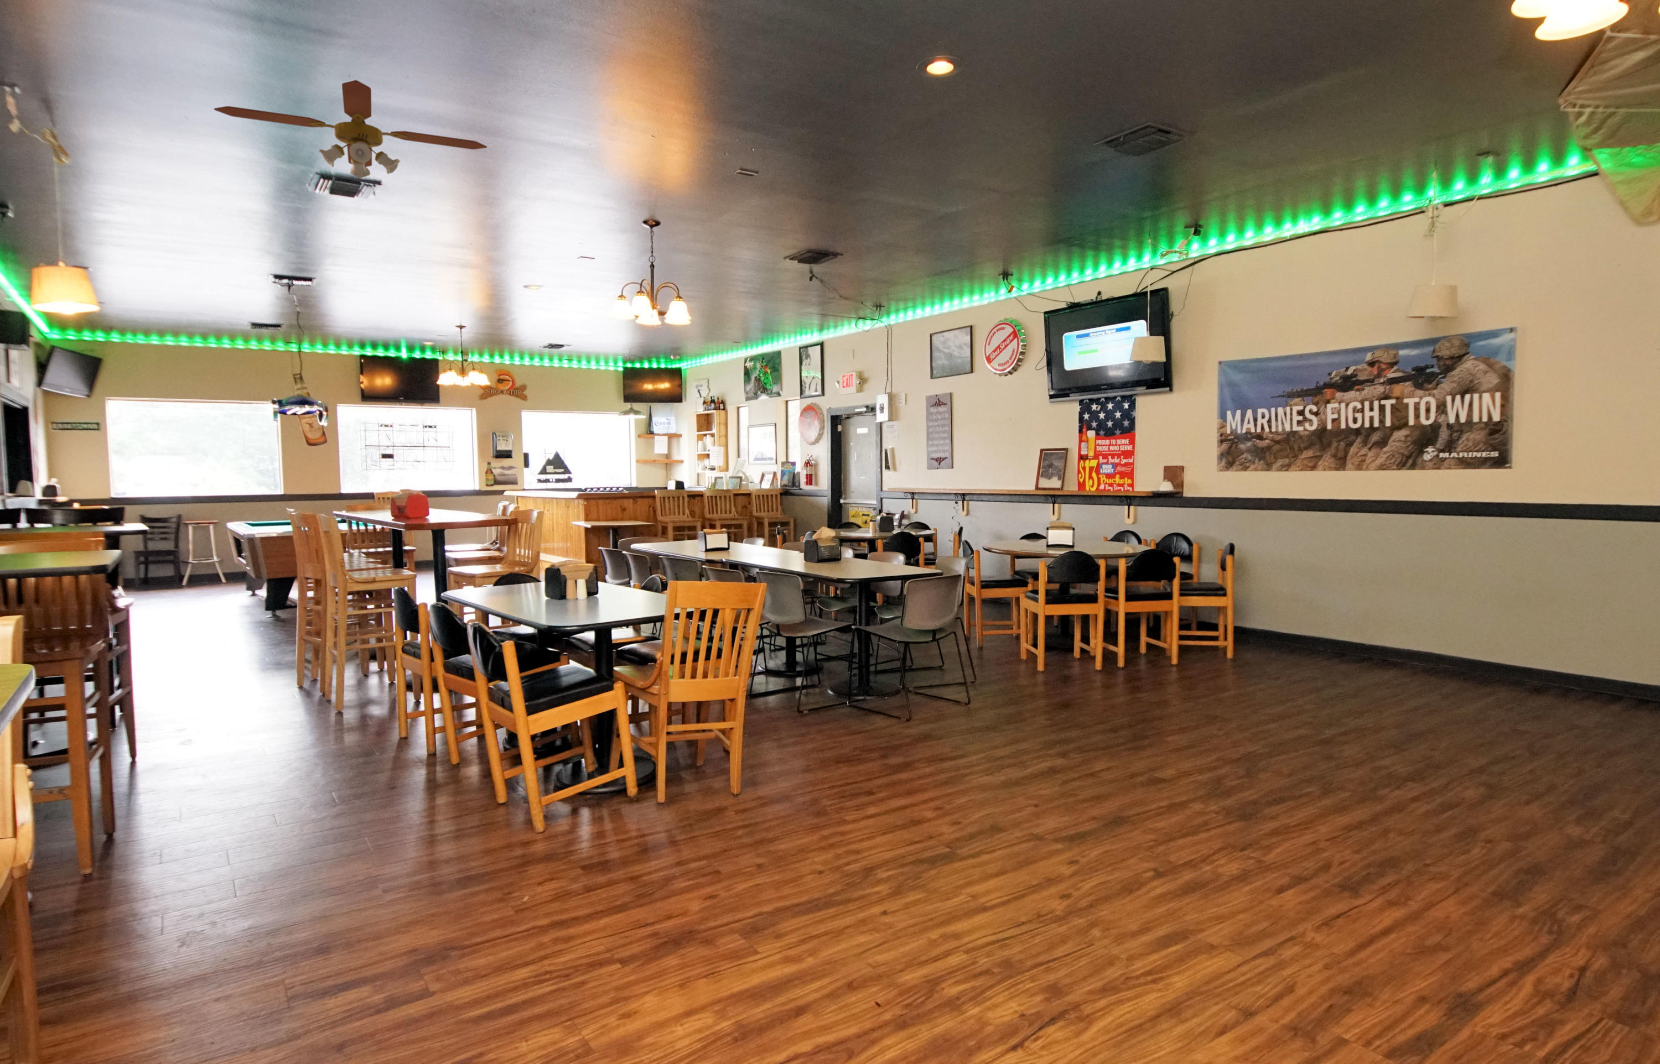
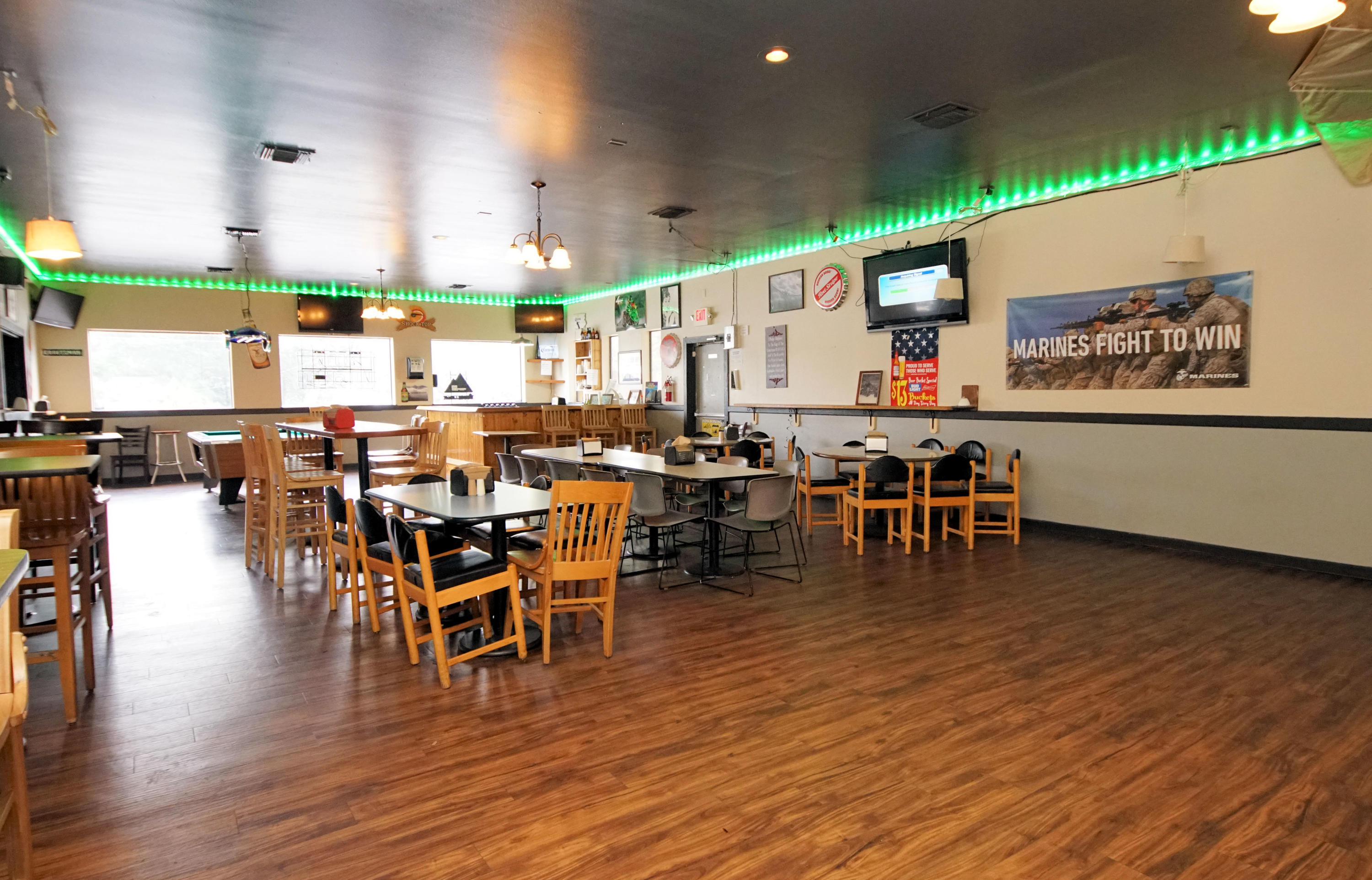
- ceiling fan [214,80,488,179]
